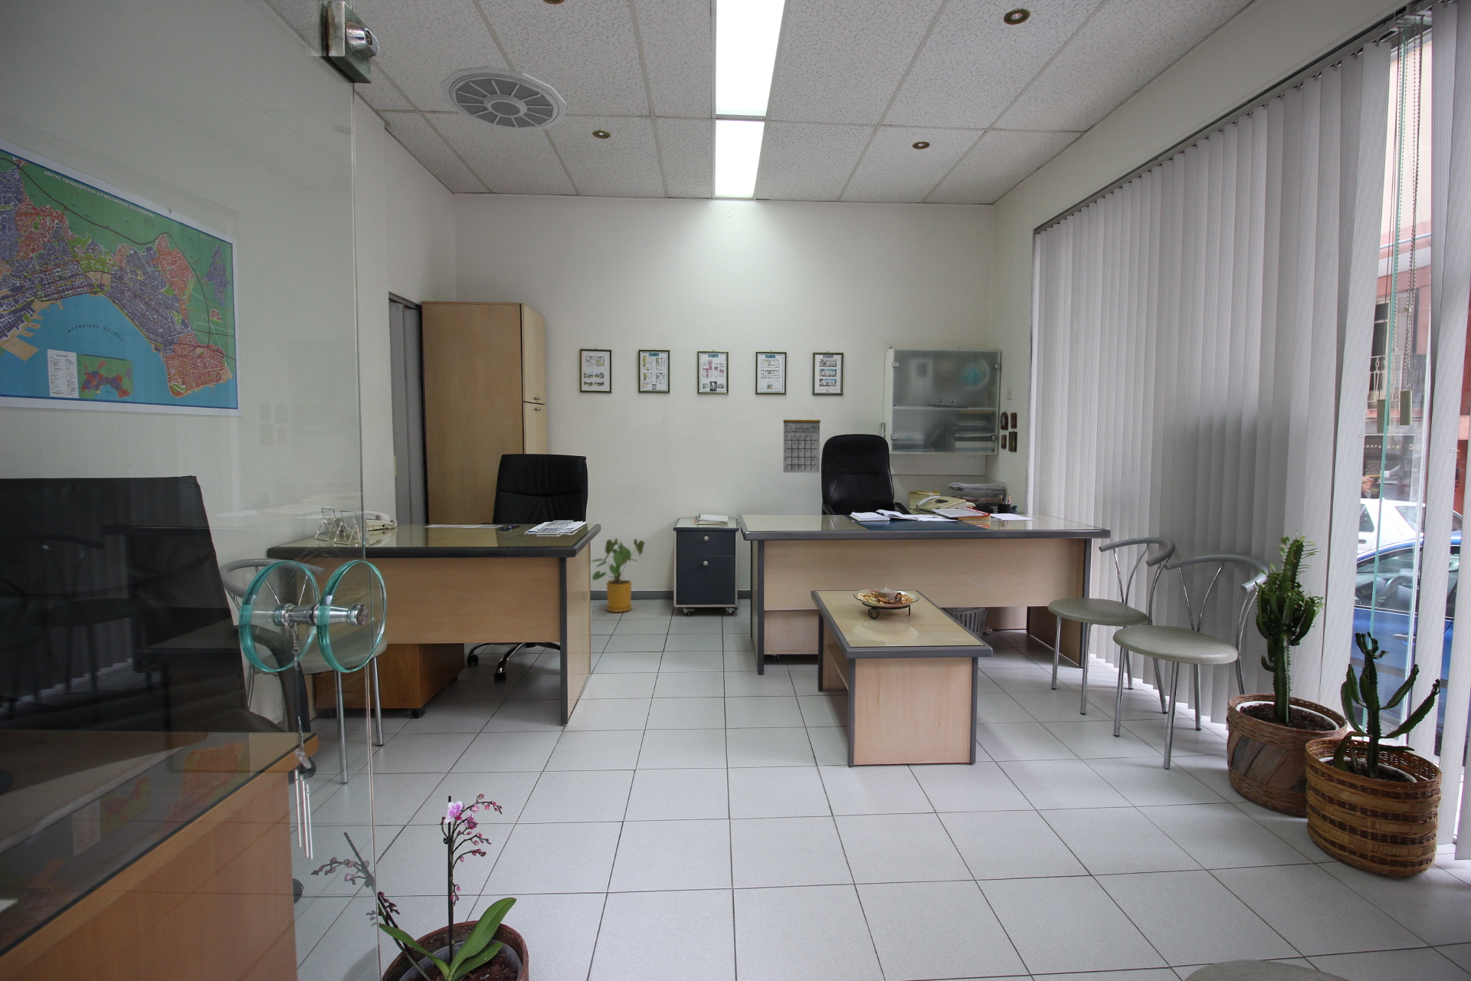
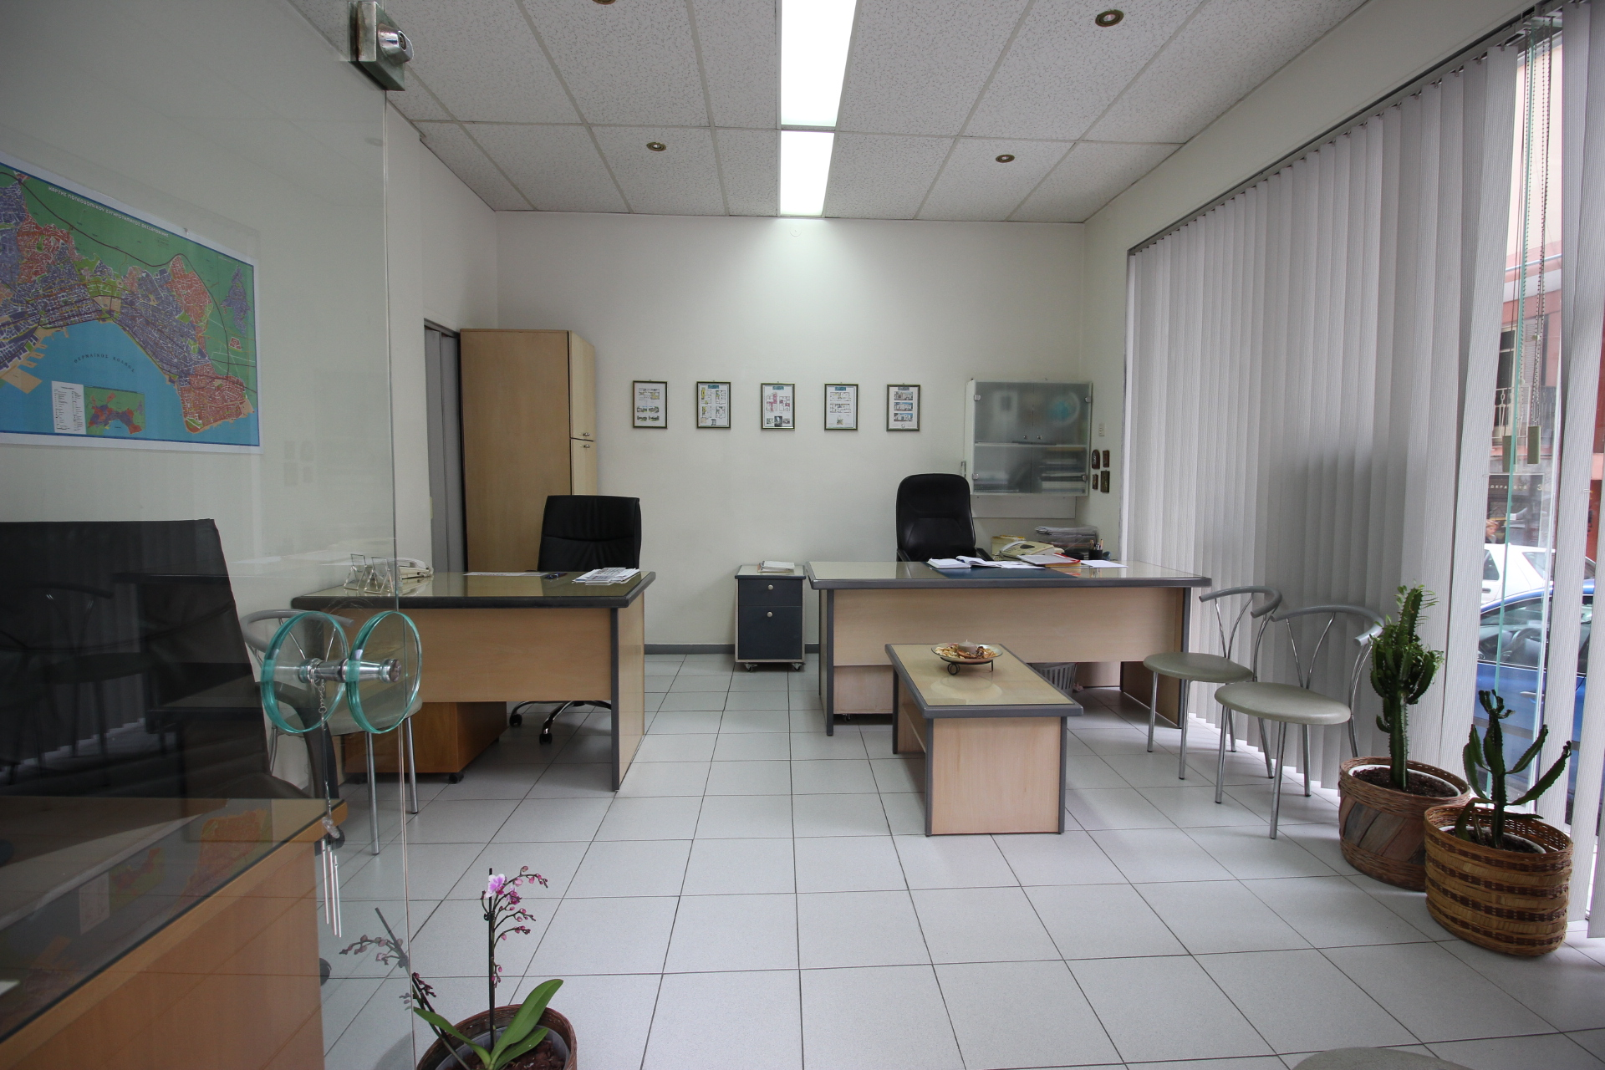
- house plant [591,538,645,613]
- ceiling vent [440,65,567,132]
- calendar [783,407,821,474]
